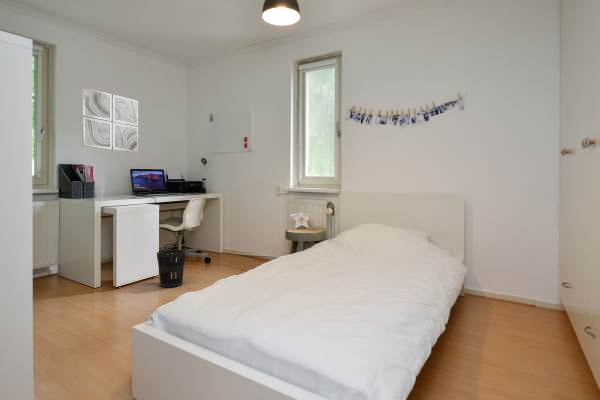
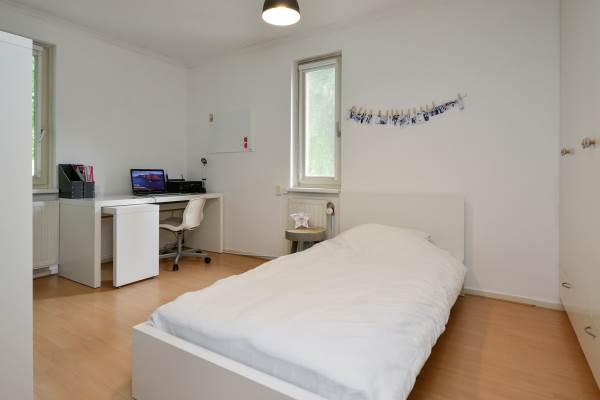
- wall art [81,86,139,153]
- wastebasket [156,249,187,288]
